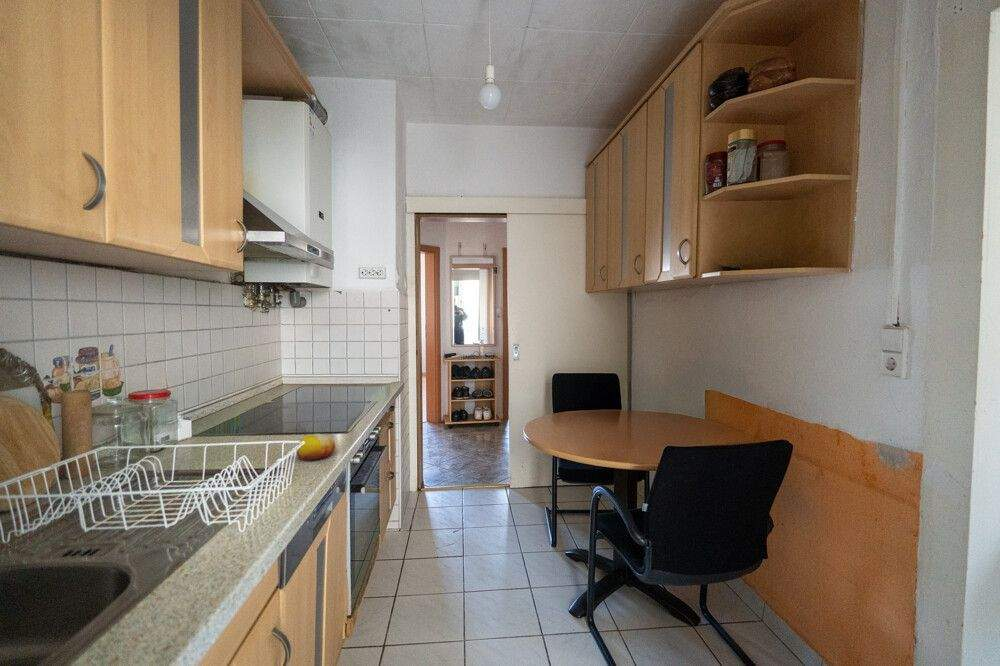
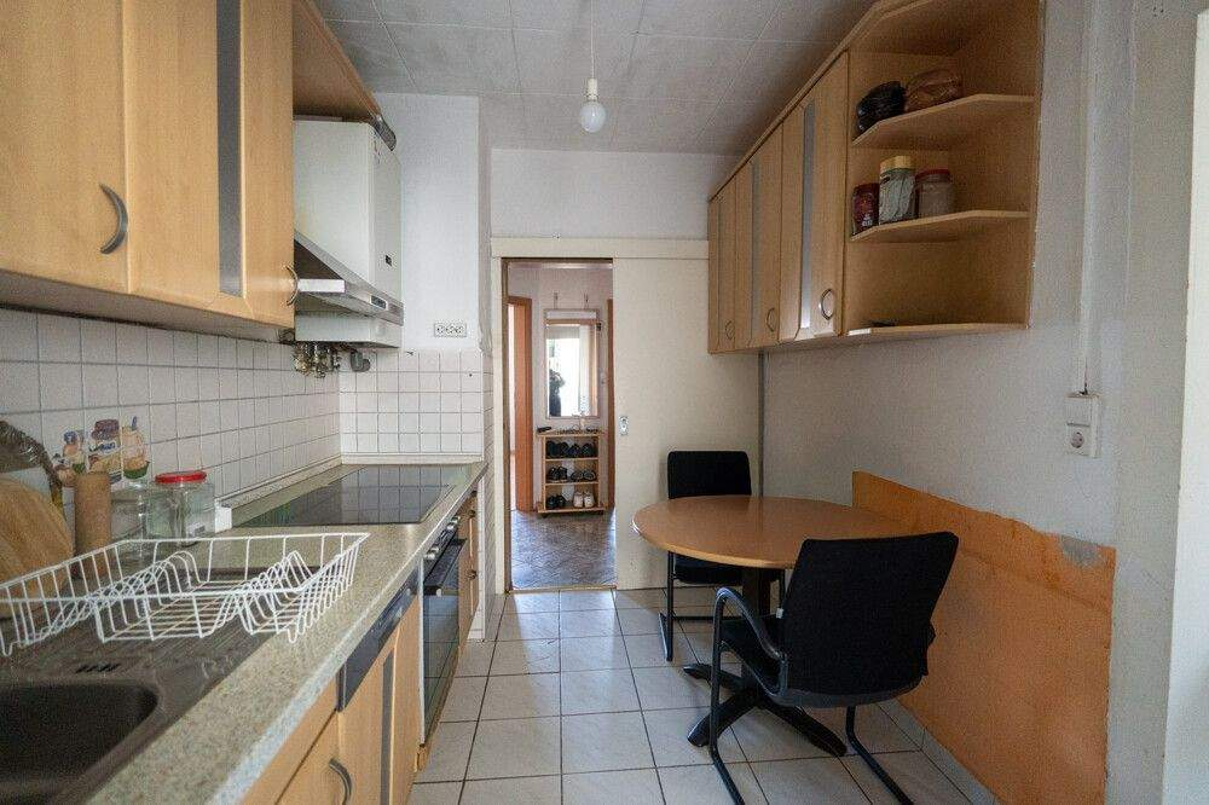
- fruit [296,433,336,462]
